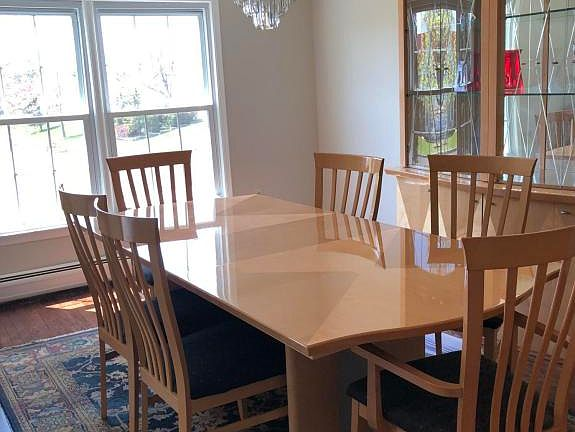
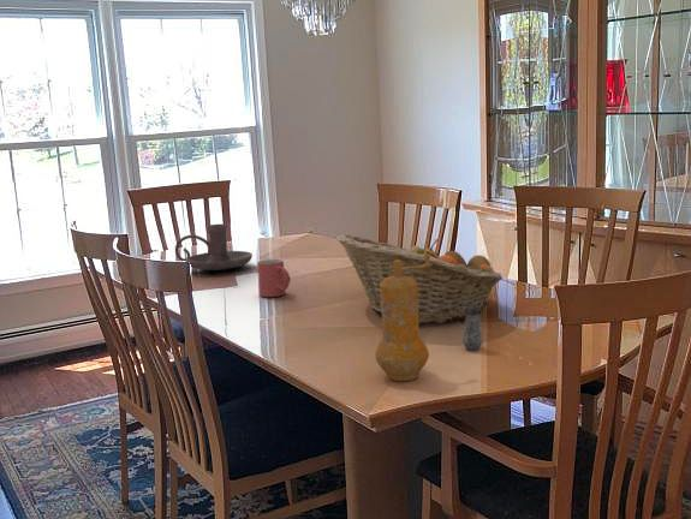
+ fruit basket [335,233,504,324]
+ mug [256,258,292,298]
+ candle holder [174,223,254,272]
+ pepper mill [374,253,433,382]
+ salt shaker [461,305,484,352]
